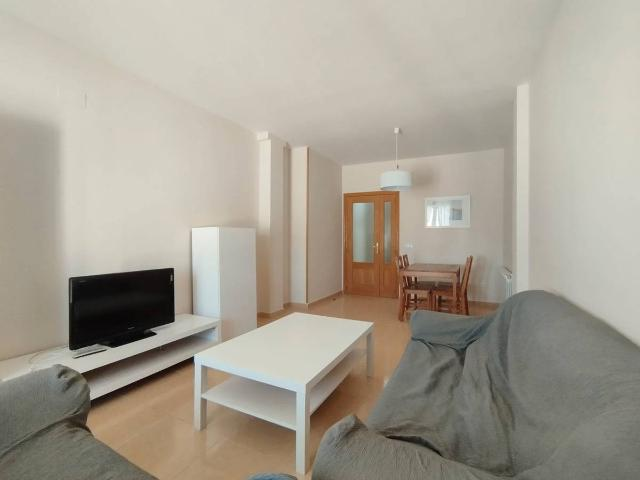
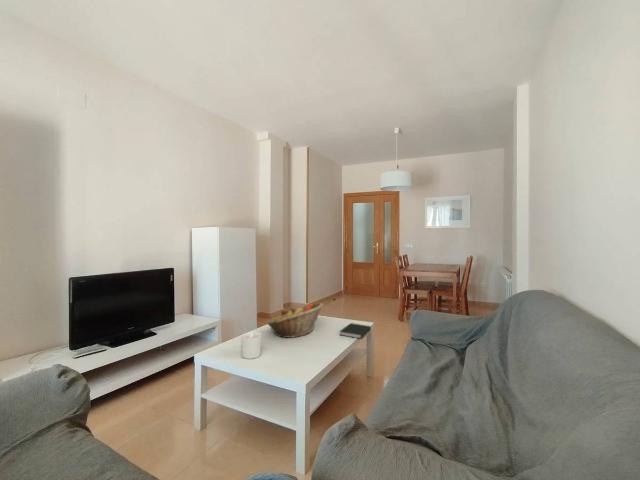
+ candle [240,330,262,360]
+ fruit basket [266,302,324,339]
+ book [339,322,372,340]
